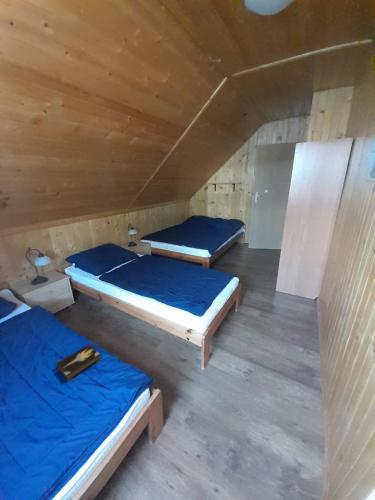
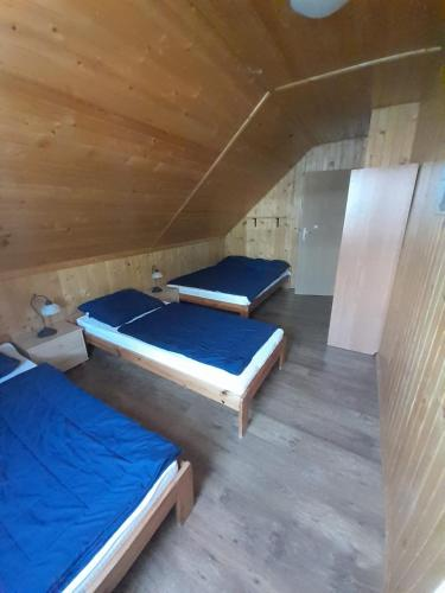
- hardback book [54,343,102,382]
